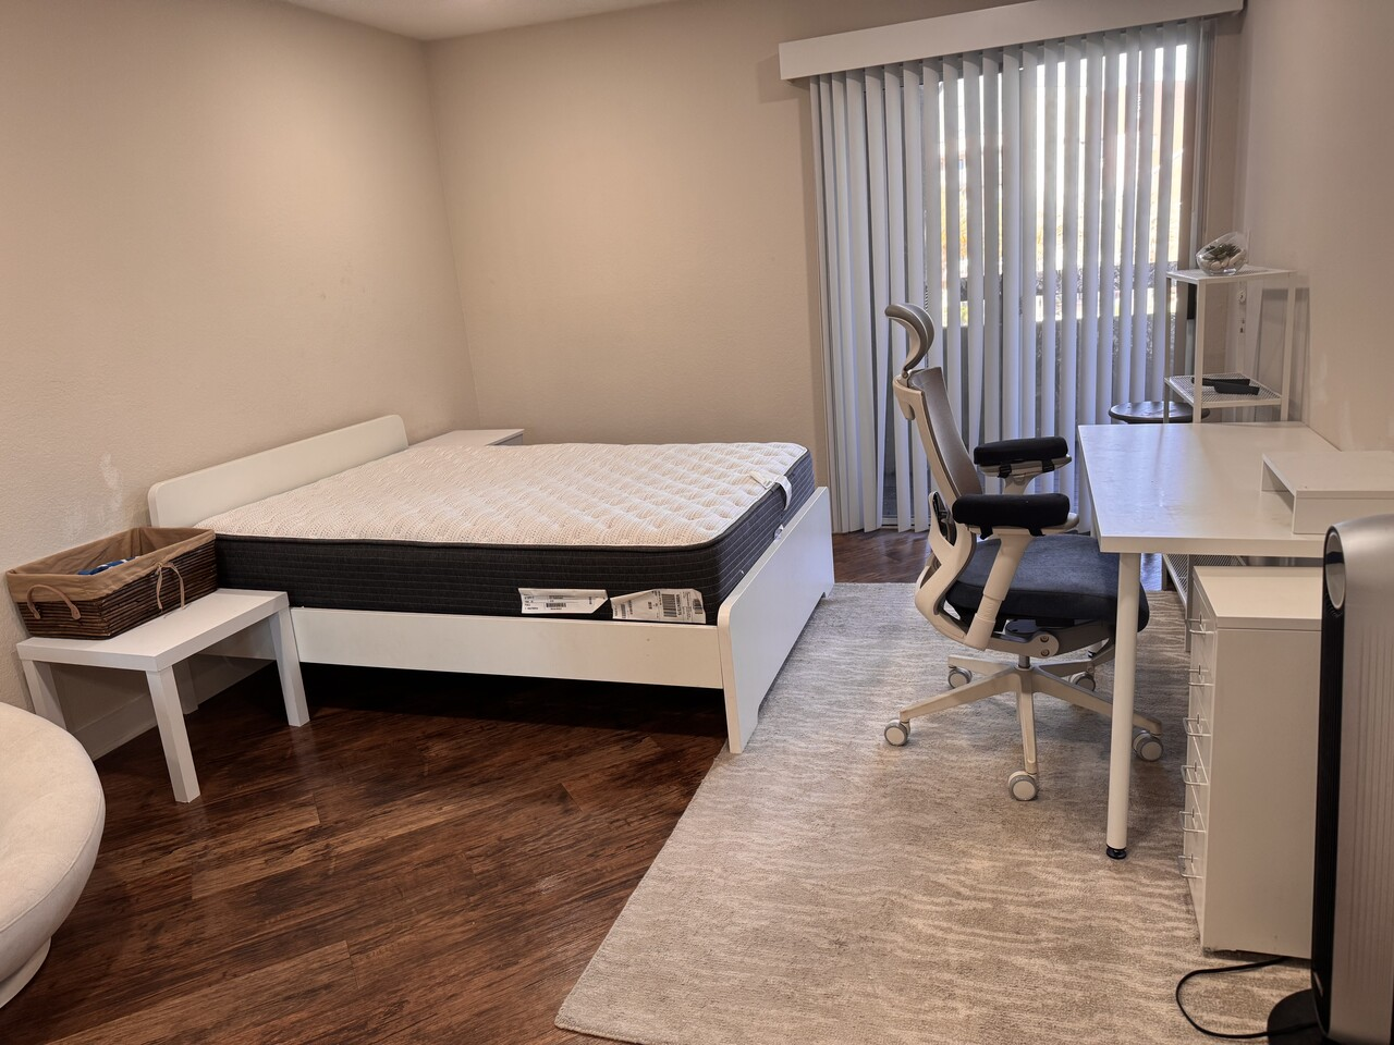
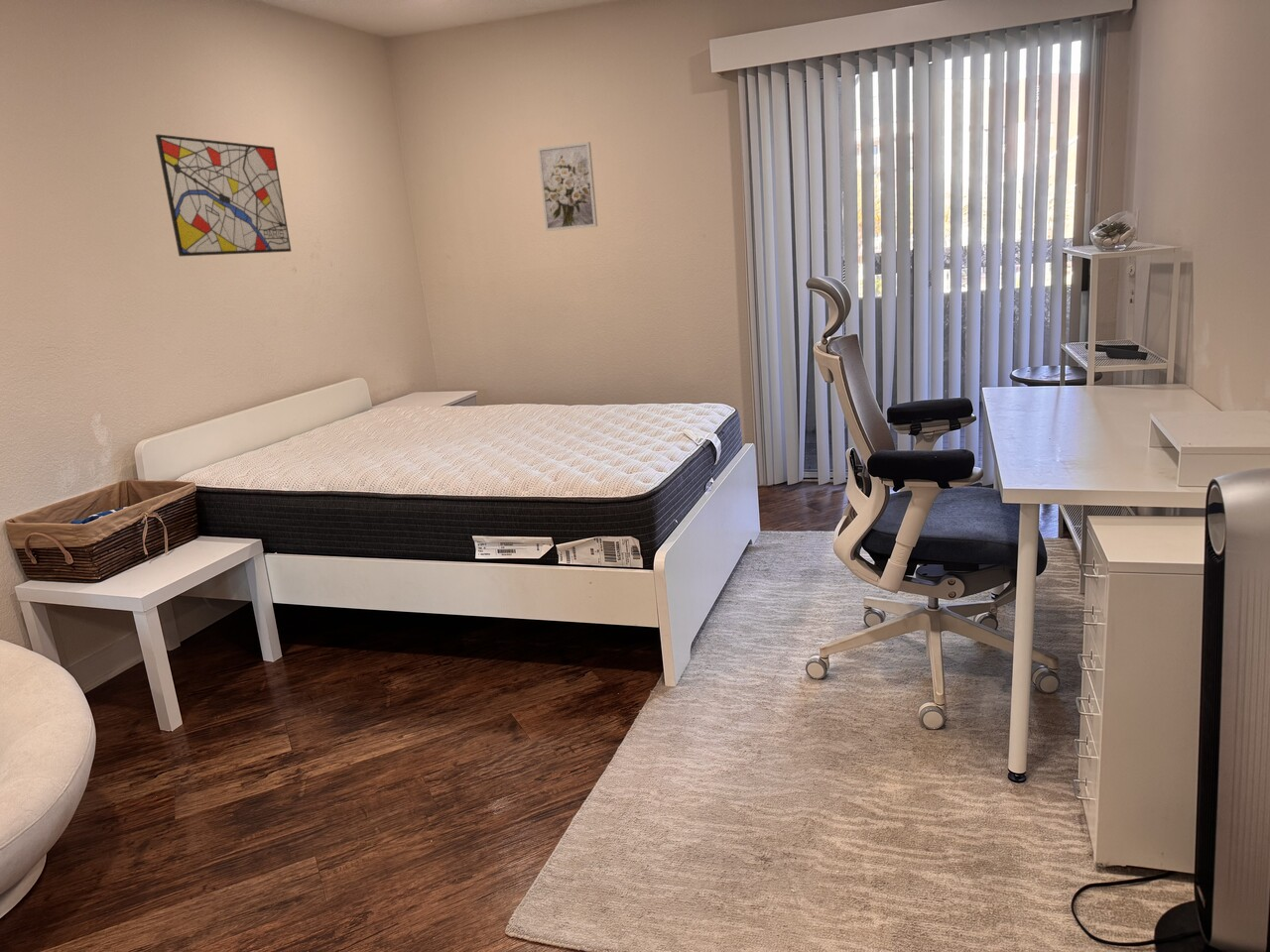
+ wall art [155,134,293,258]
+ wall art [537,141,598,232]
